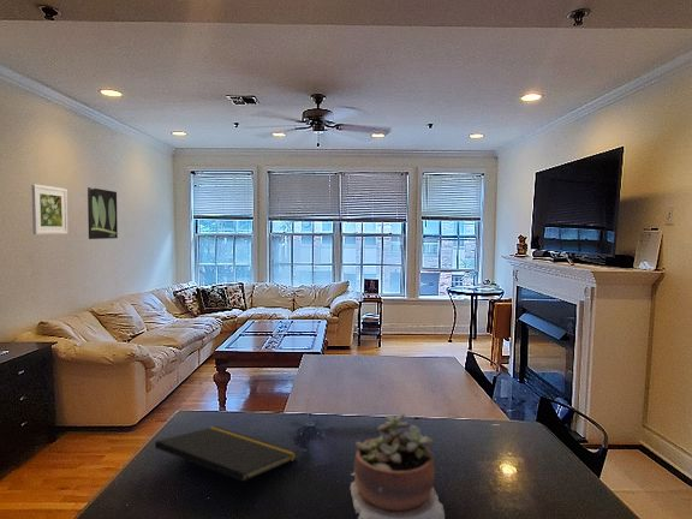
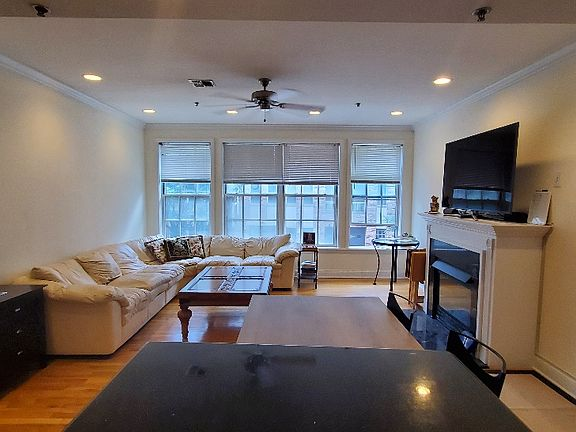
- notepad [154,425,299,501]
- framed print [30,183,68,235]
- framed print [86,186,119,240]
- succulent plant [348,413,446,519]
